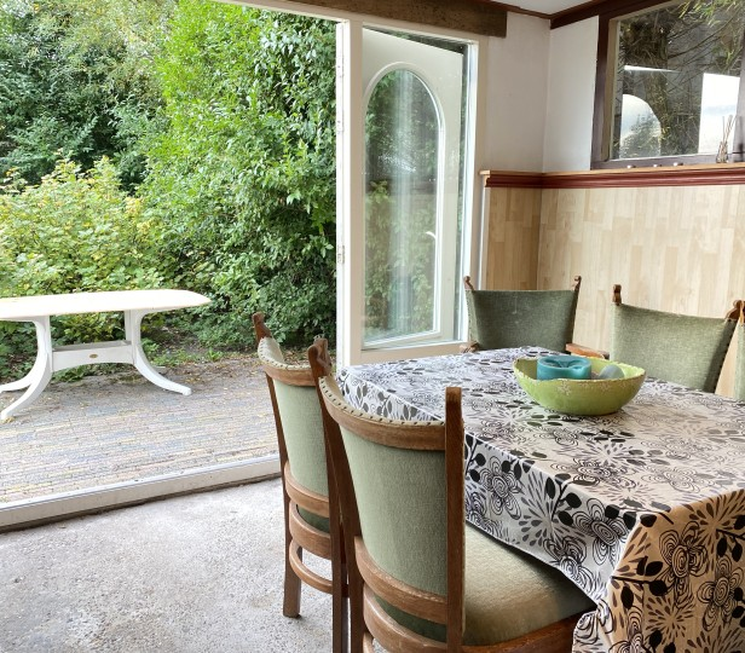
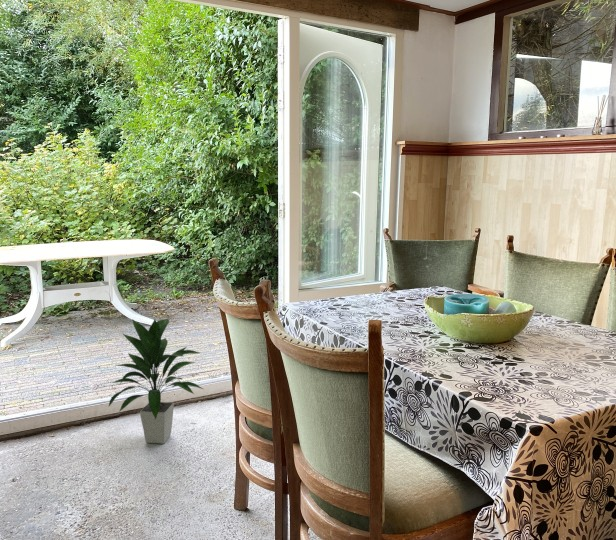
+ indoor plant [107,317,204,445]
